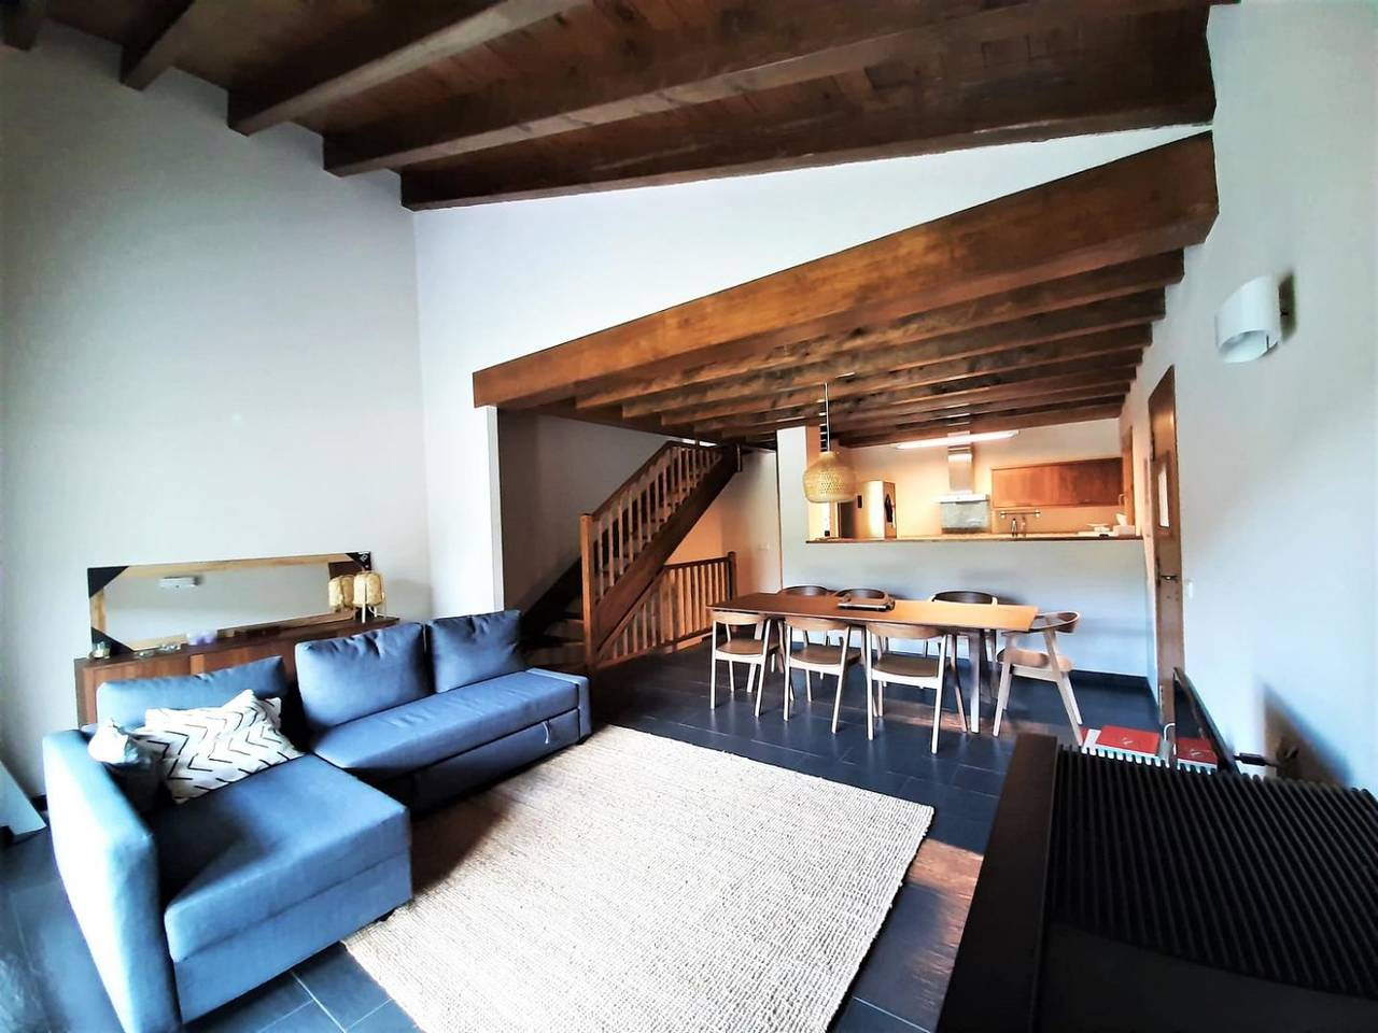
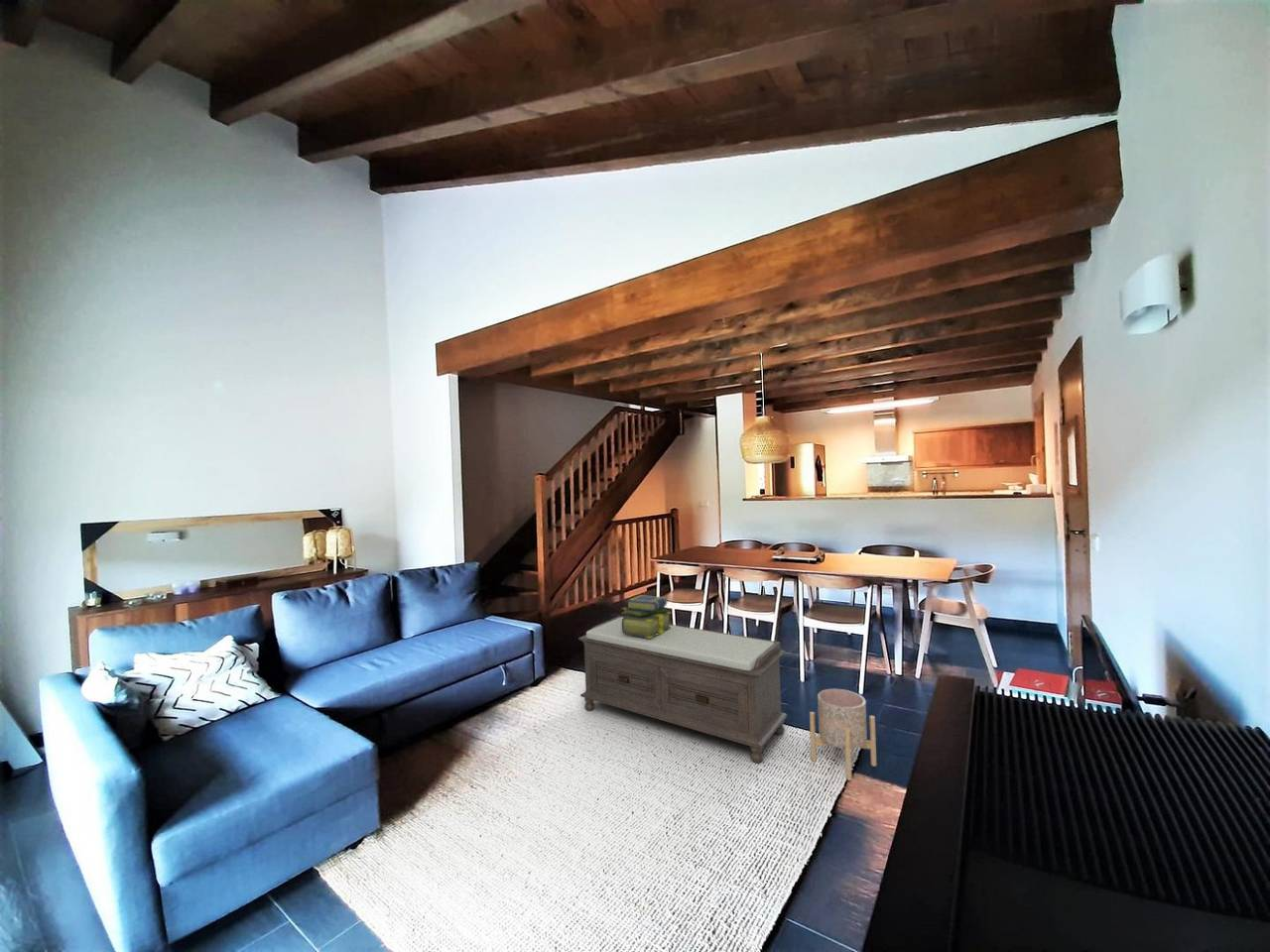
+ planter [809,688,877,781]
+ stack of books [621,594,672,639]
+ bench [577,615,789,764]
